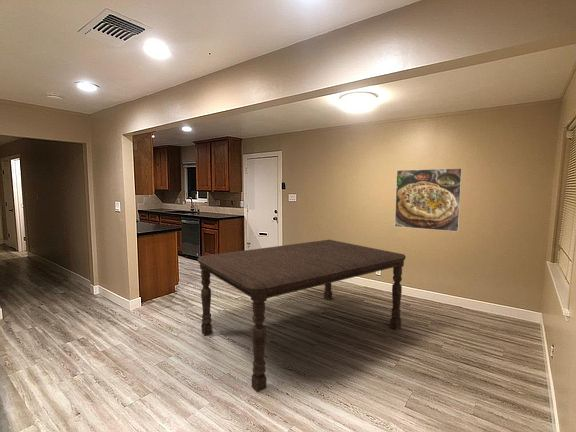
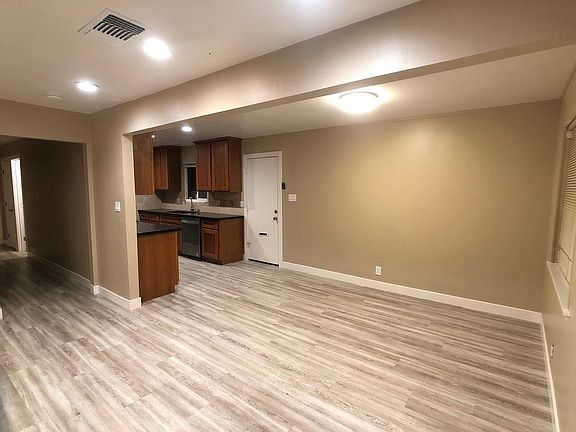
- dining table [197,239,407,393]
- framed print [394,167,463,233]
